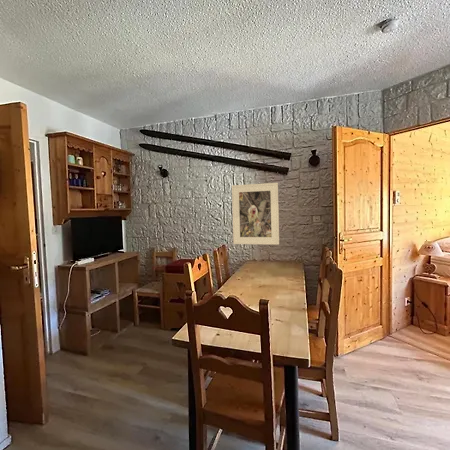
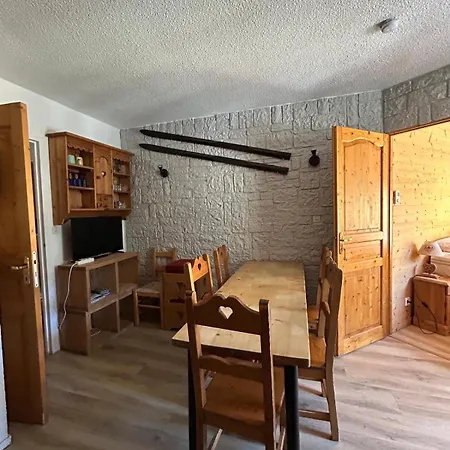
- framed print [231,182,280,246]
